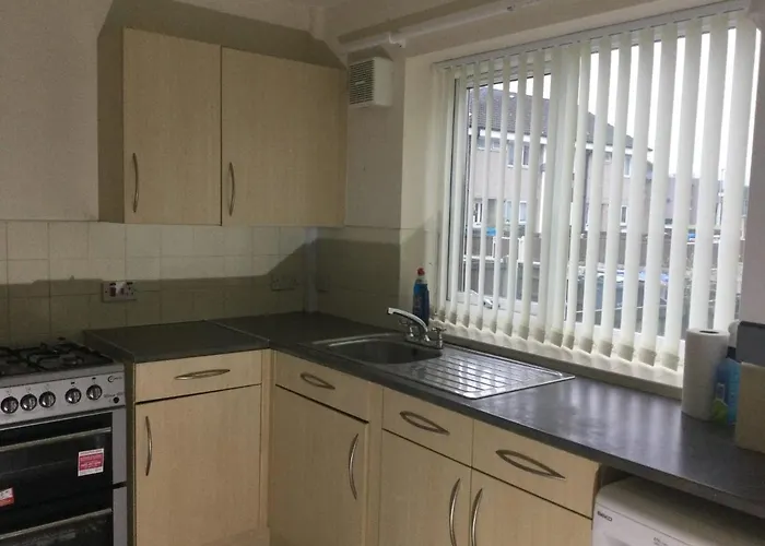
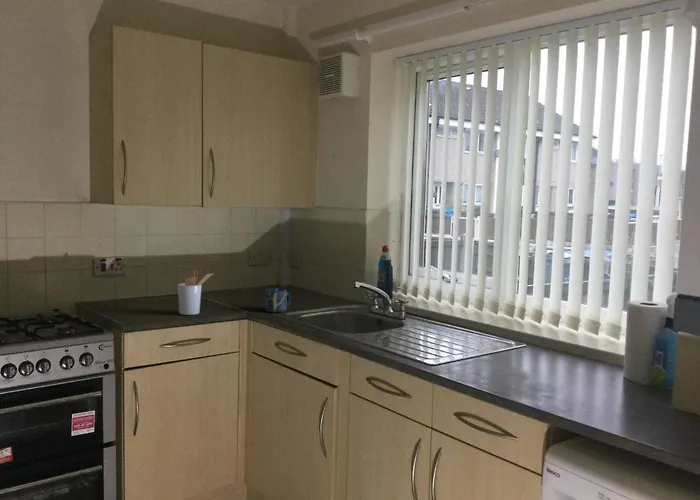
+ utensil holder [177,268,215,316]
+ cup [264,287,292,313]
